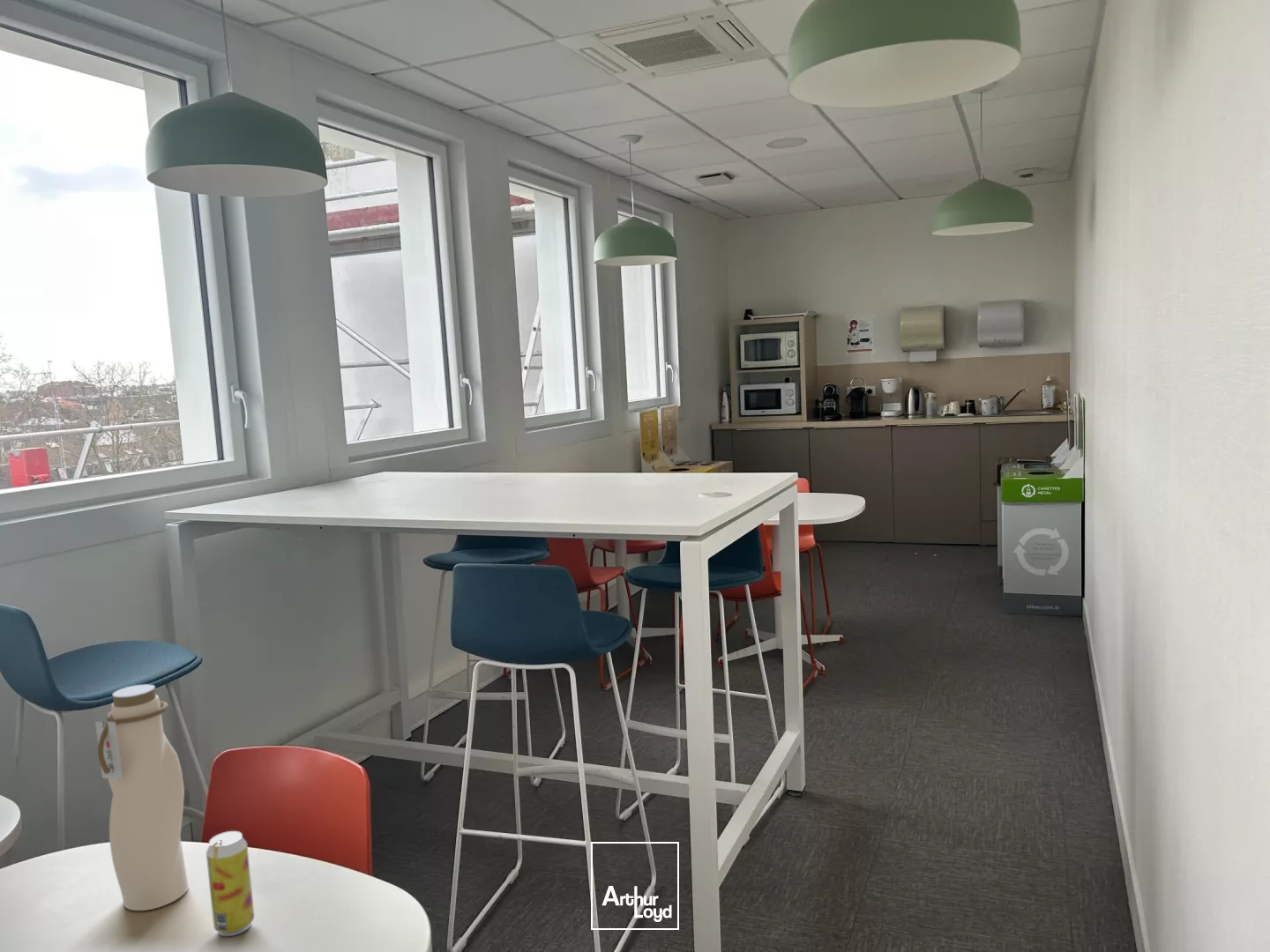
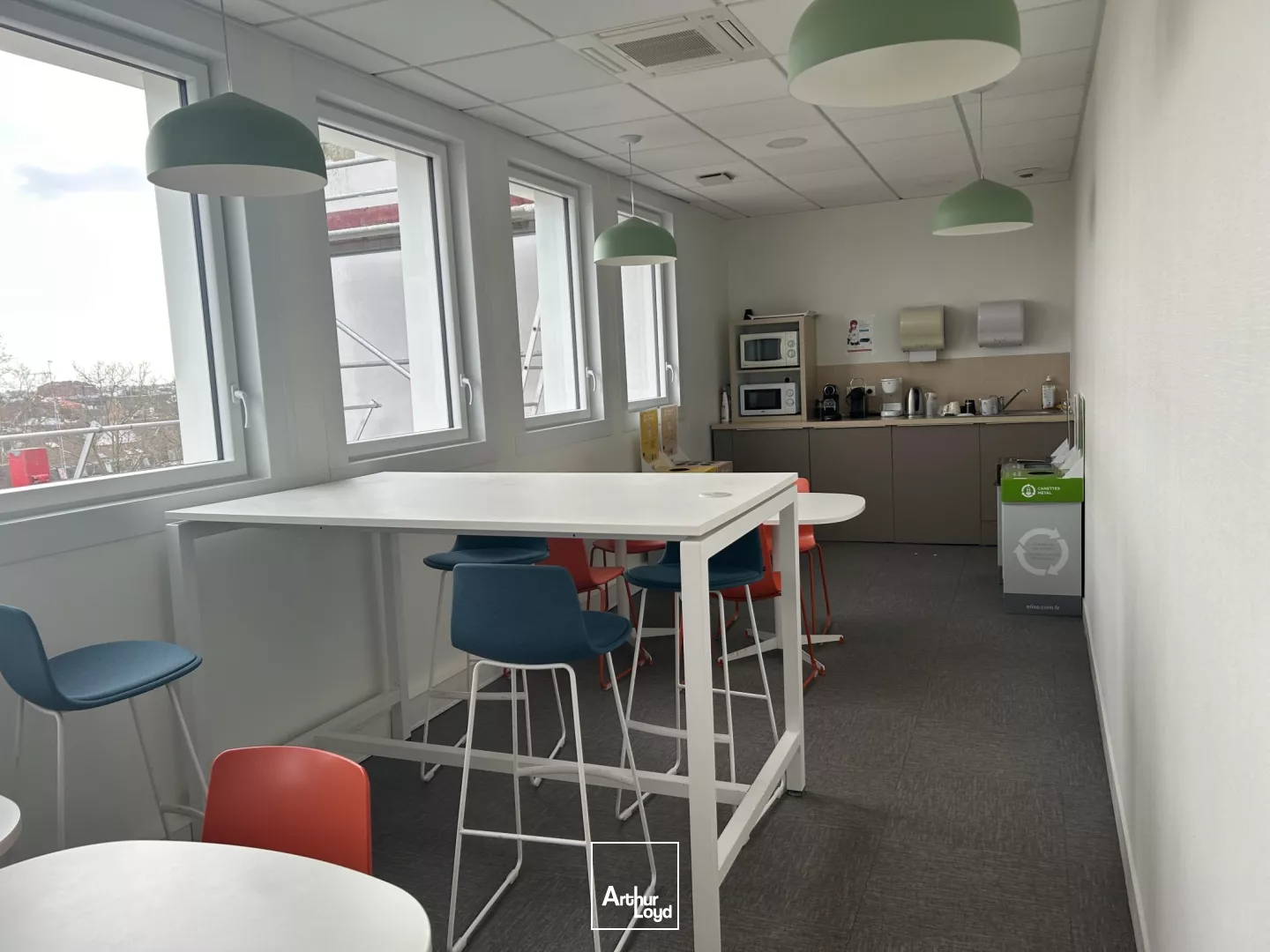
- beverage can [205,830,255,937]
- water bottle [94,683,190,911]
